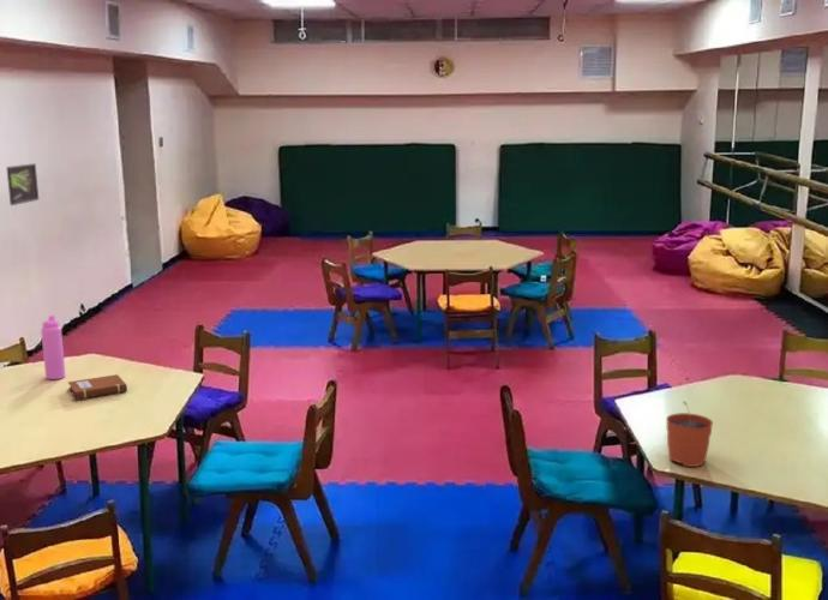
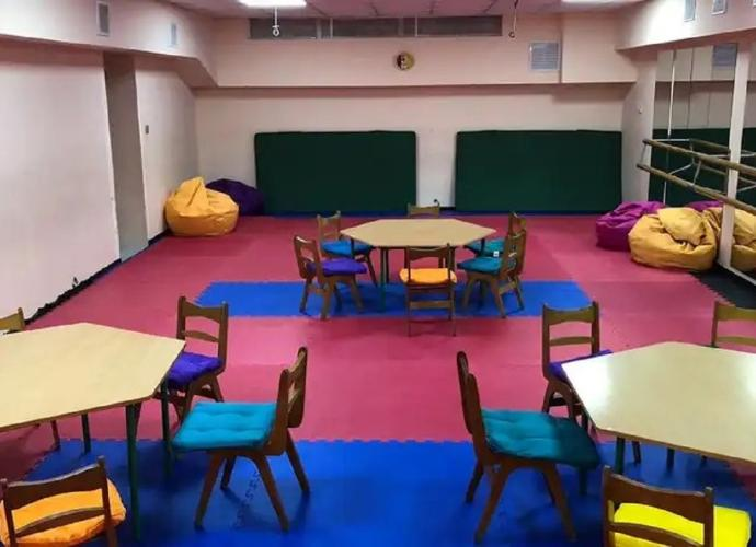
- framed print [5,162,40,206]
- notebook [67,373,128,401]
- plant pot [665,400,714,468]
- water bottle [40,314,67,380]
